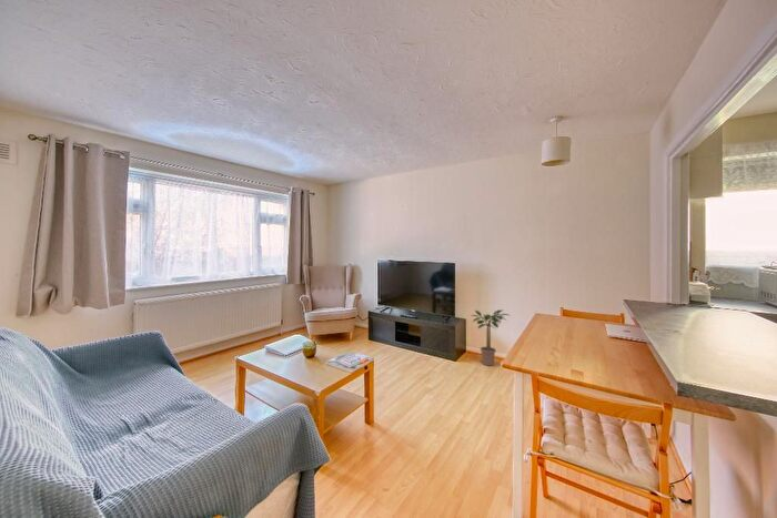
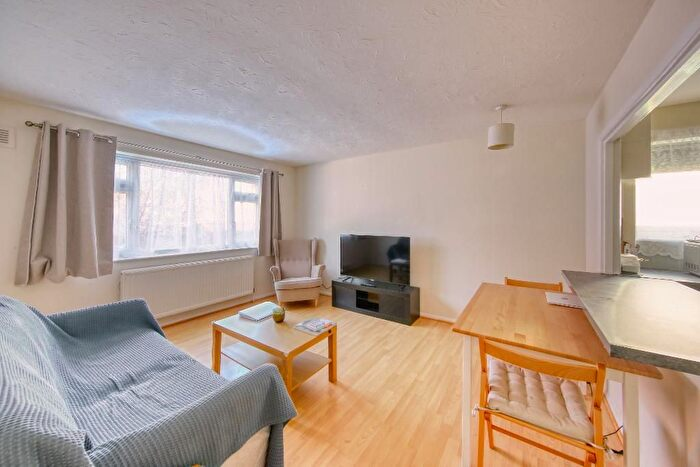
- potted plant [470,308,509,367]
